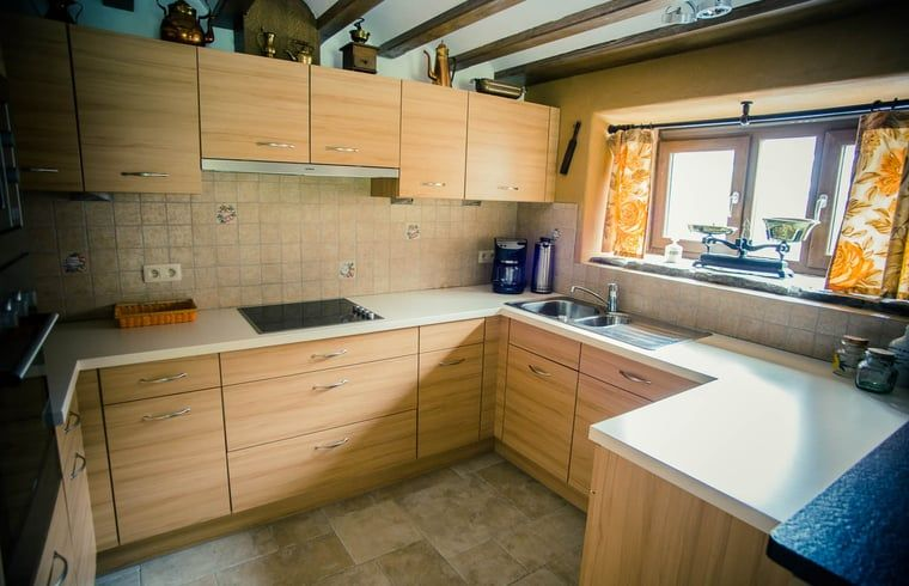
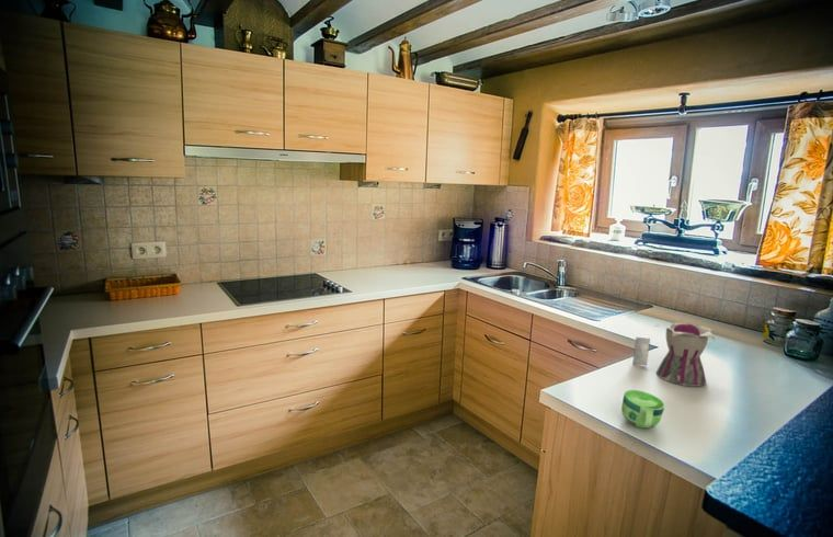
+ teapot [631,321,716,388]
+ cup [620,389,665,430]
